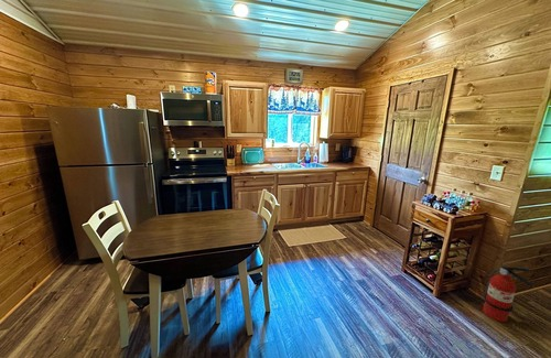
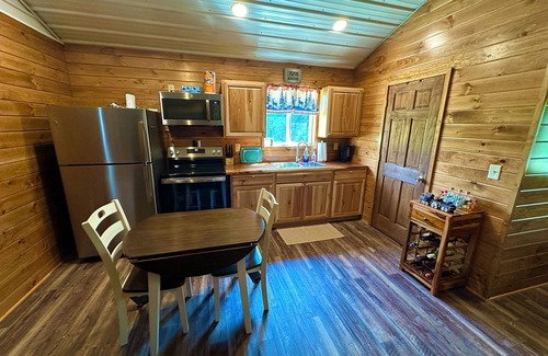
- fire extinguisher [482,265,534,323]
